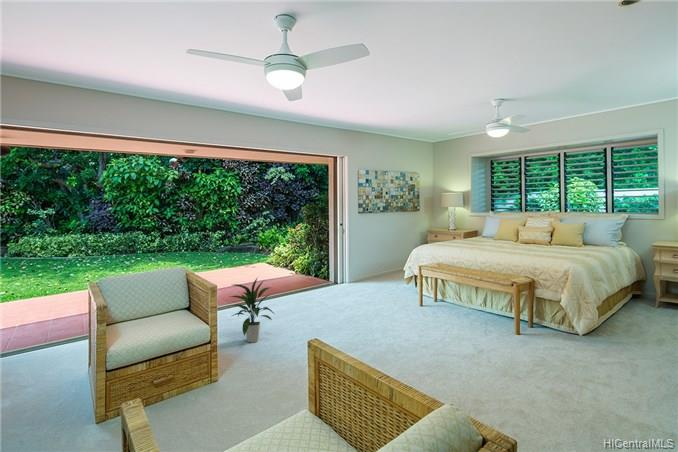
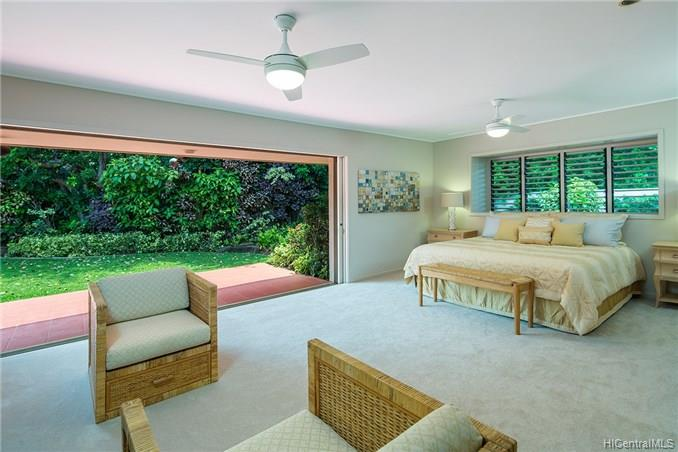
- indoor plant [229,276,276,343]
